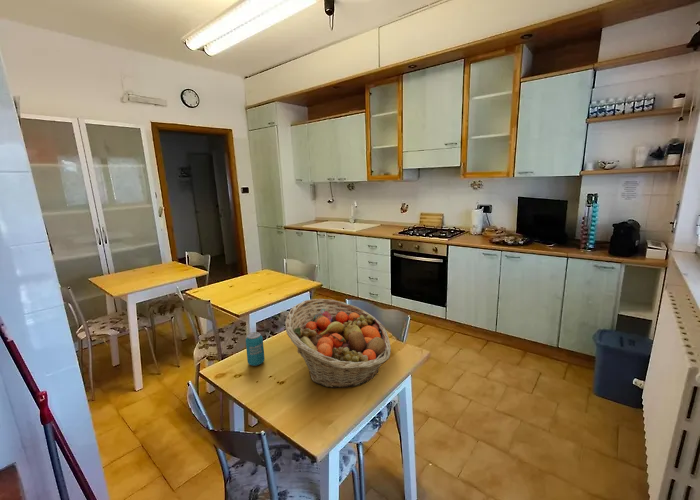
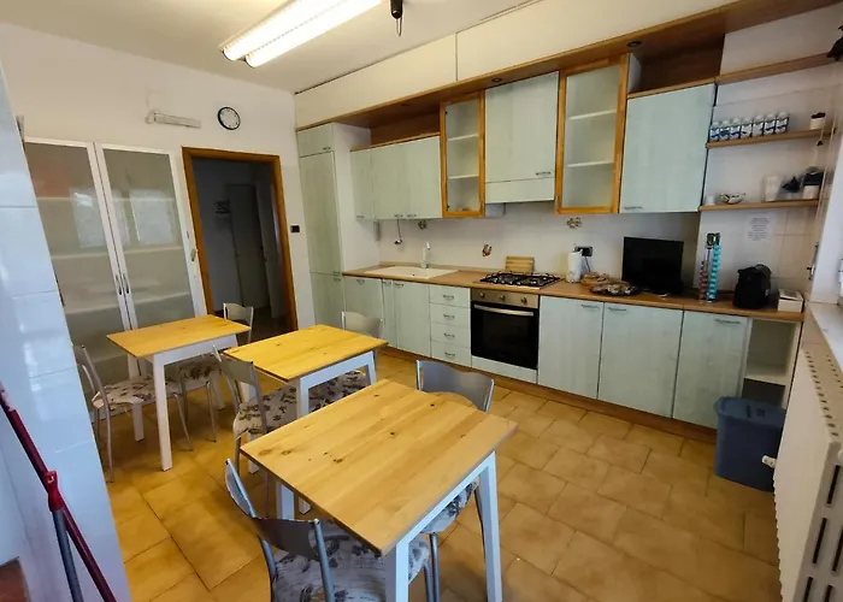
- fruit basket [284,298,392,389]
- beverage can [245,331,266,367]
